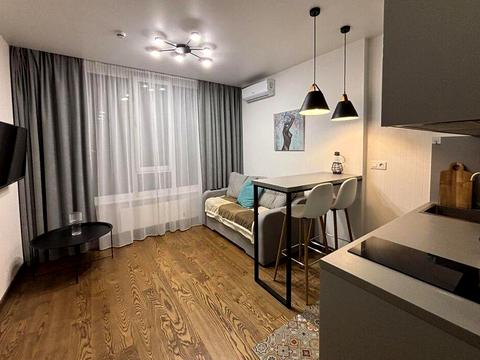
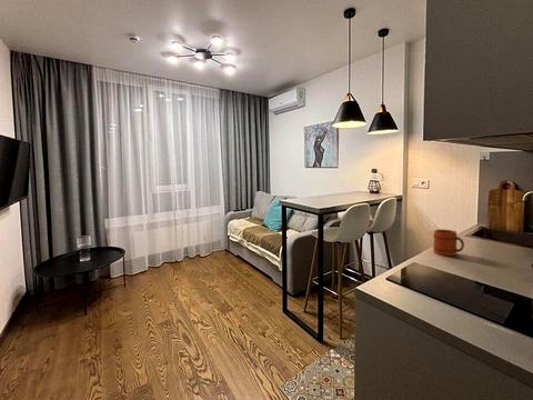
+ mug [432,229,465,257]
